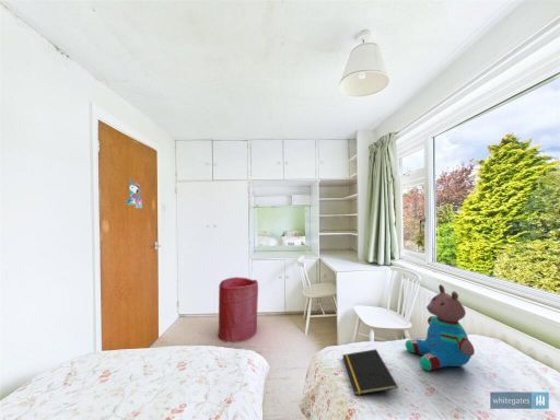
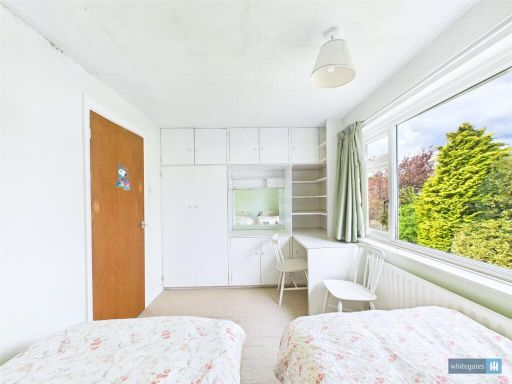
- teddy bear [405,283,476,371]
- notepad [341,348,399,396]
- laundry hamper [218,276,259,345]
